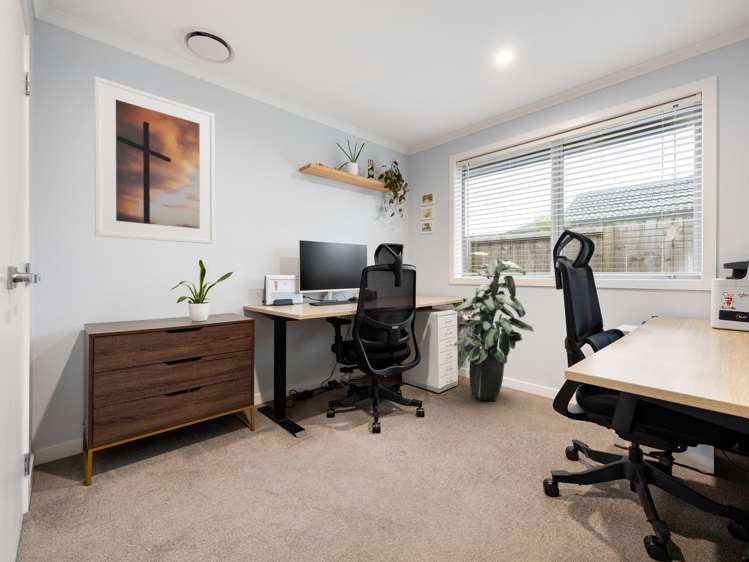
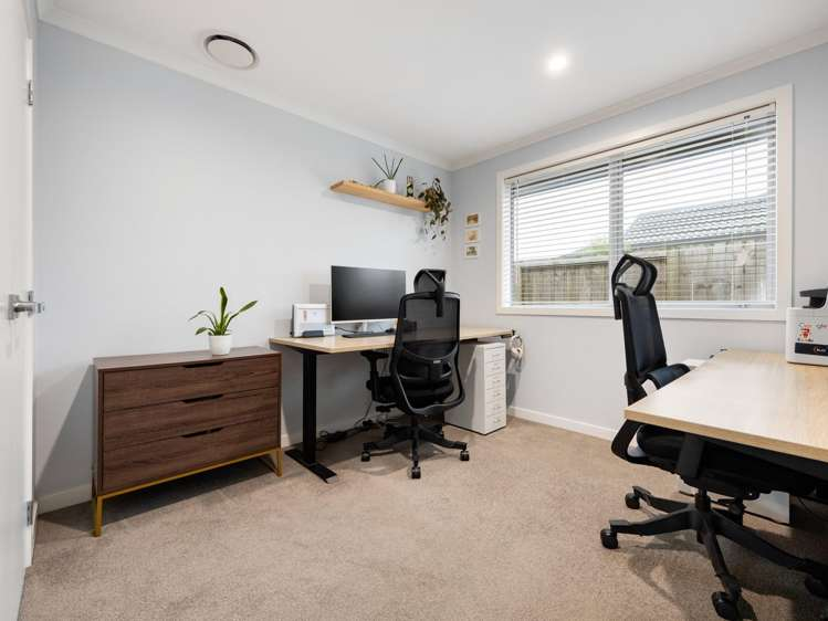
- indoor plant [452,251,534,402]
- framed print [93,75,216,245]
